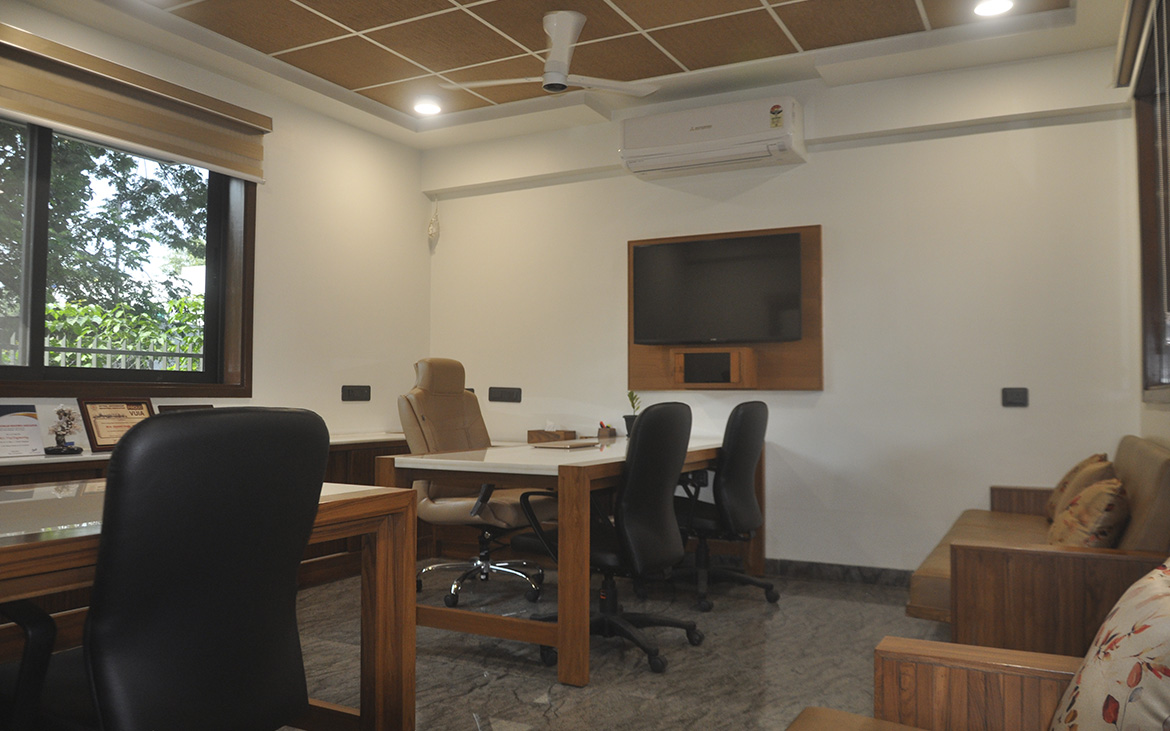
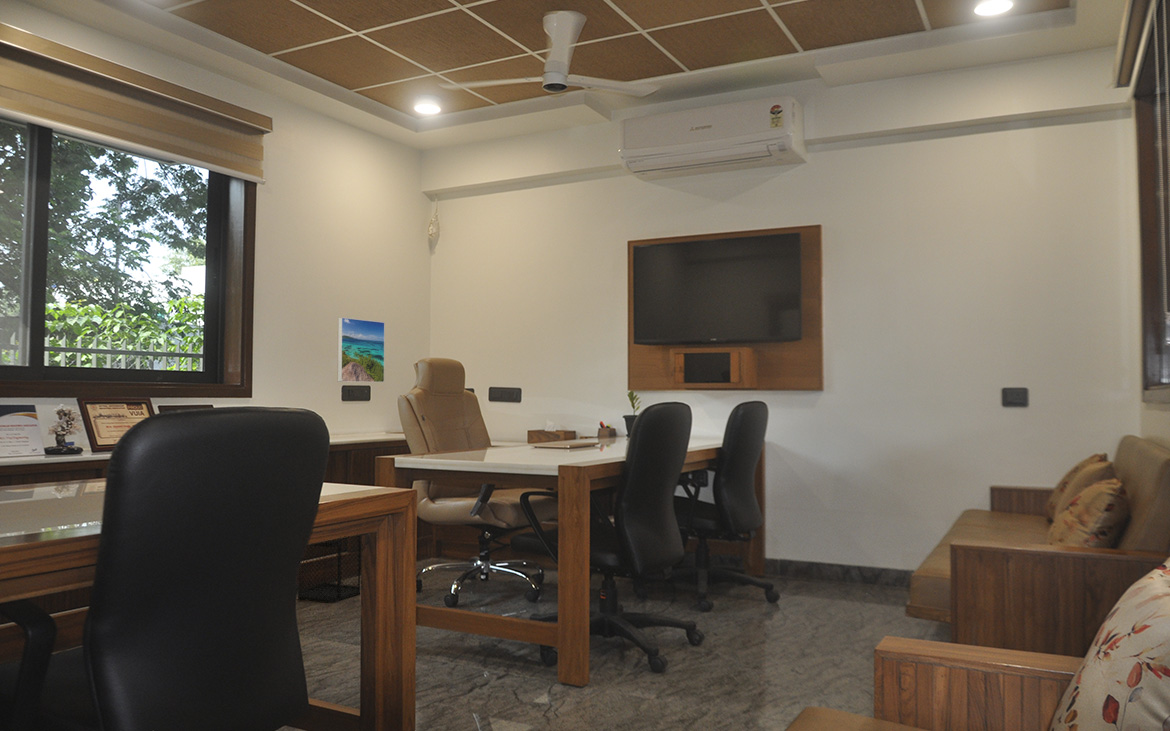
+ wastebasket [297,535,362,604]
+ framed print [337,316,386,383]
